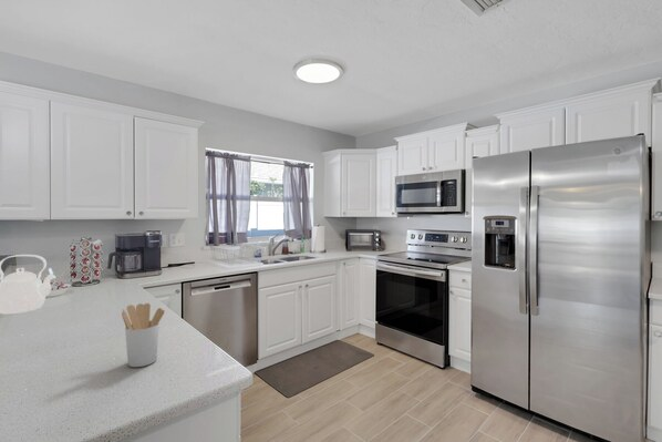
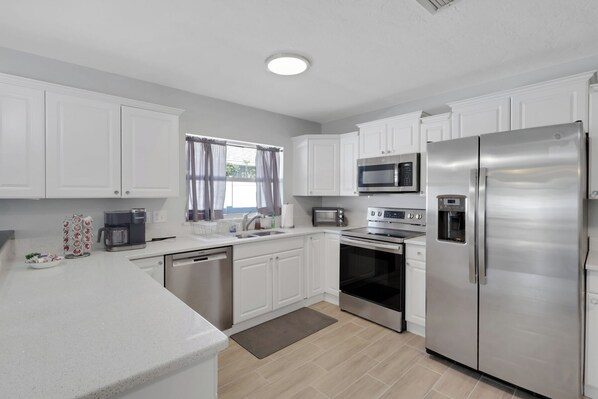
- kettle [0,254,56,315]
- utensil holder [121,302,166,368]
